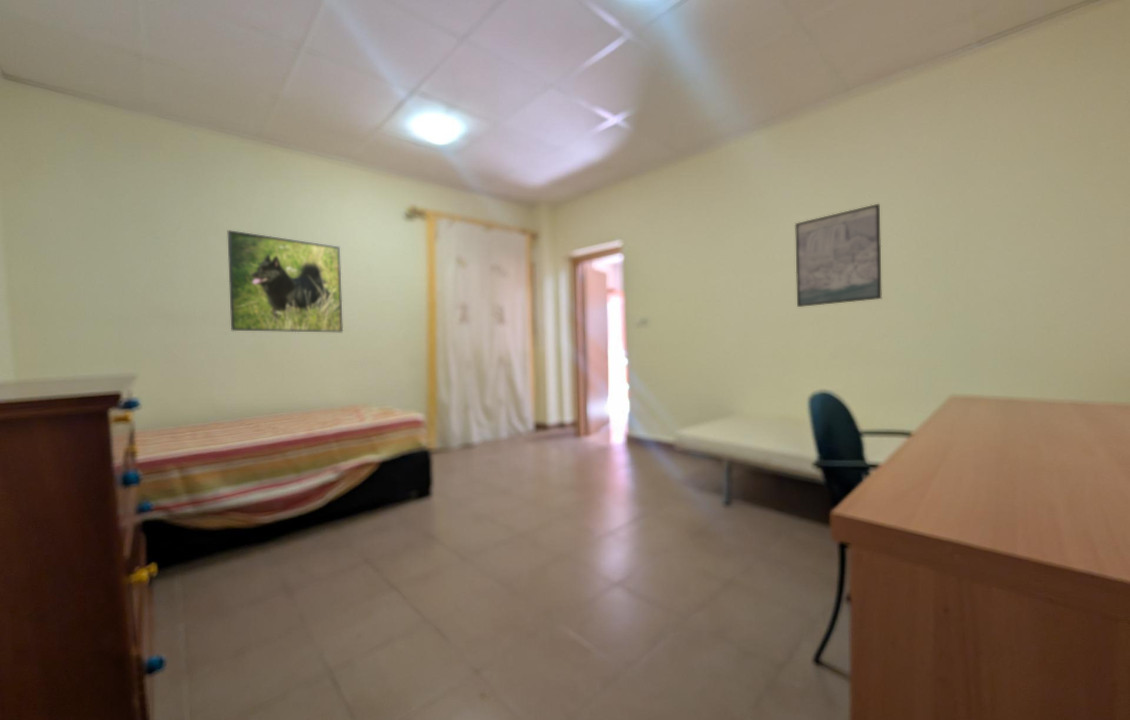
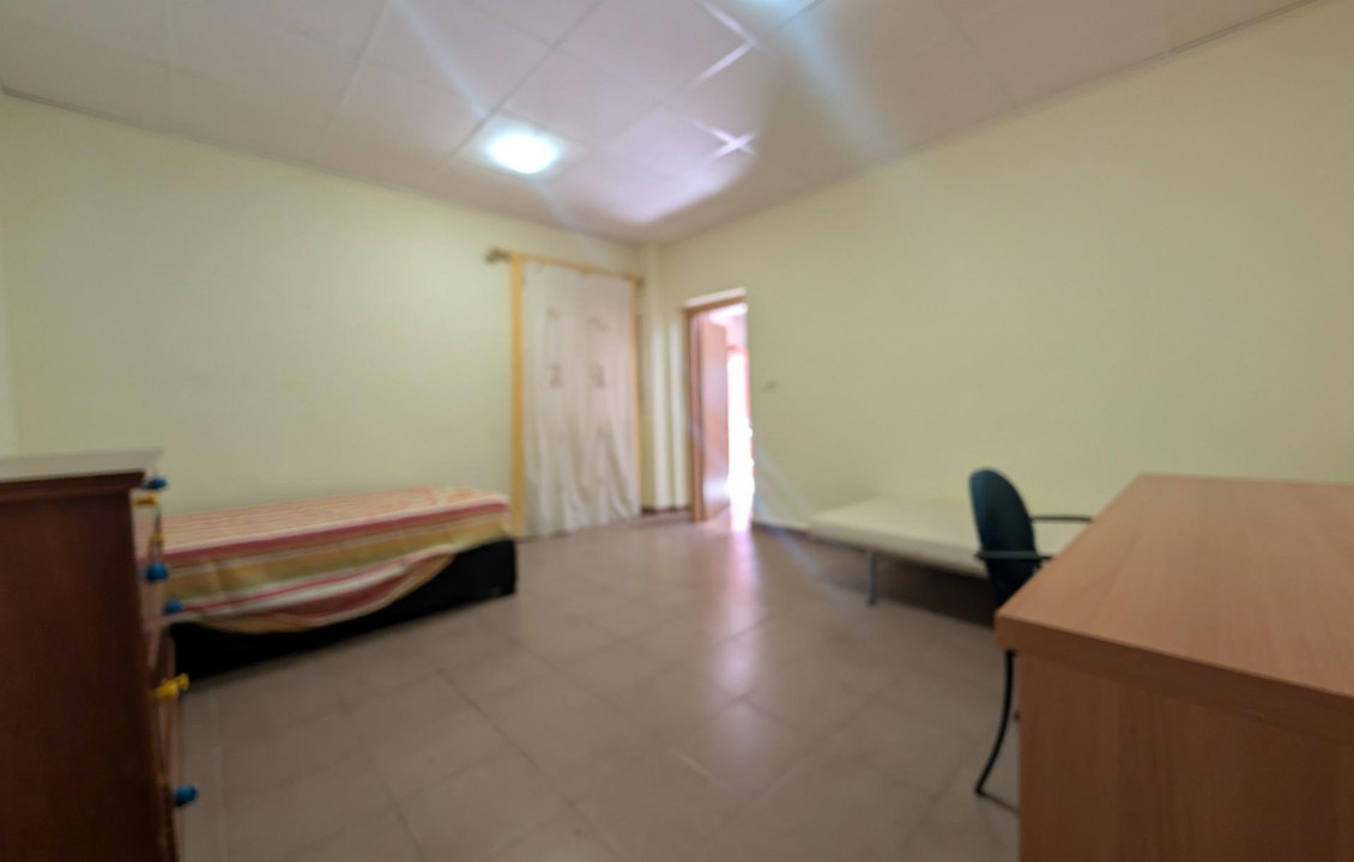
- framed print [794,203,883,308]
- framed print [227,229,344,333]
